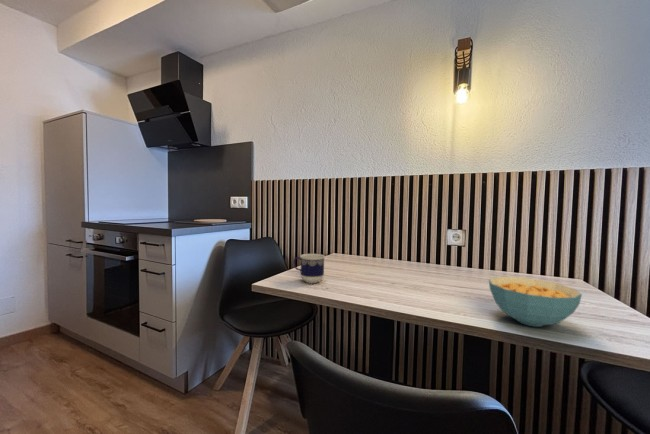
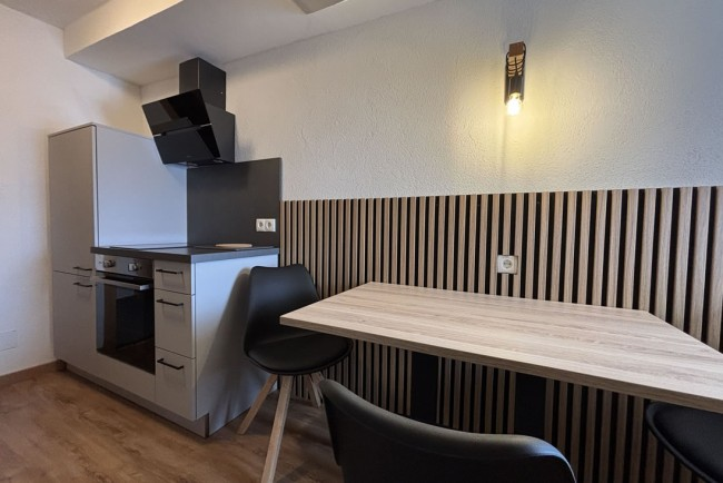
- cup [292,253,326,284]
- cereal bowl [488,276,583,328]
